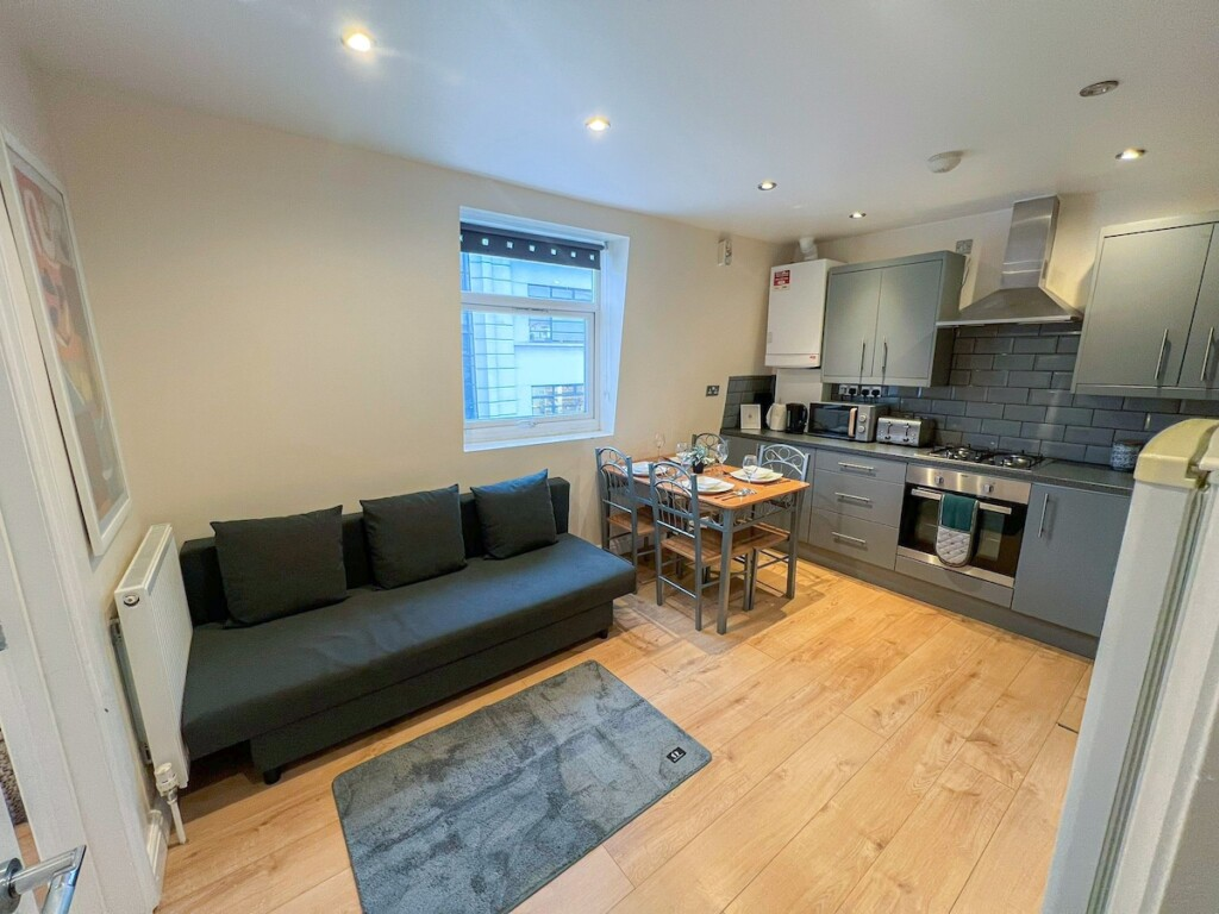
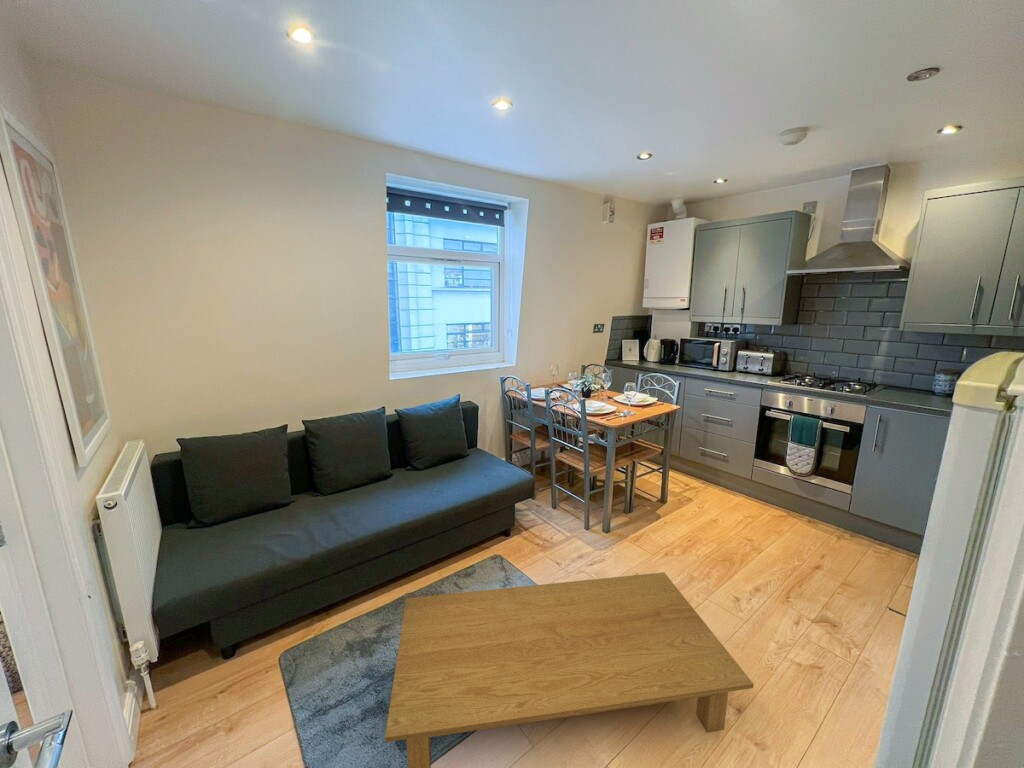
+ coffee table [384,571,755,768]
